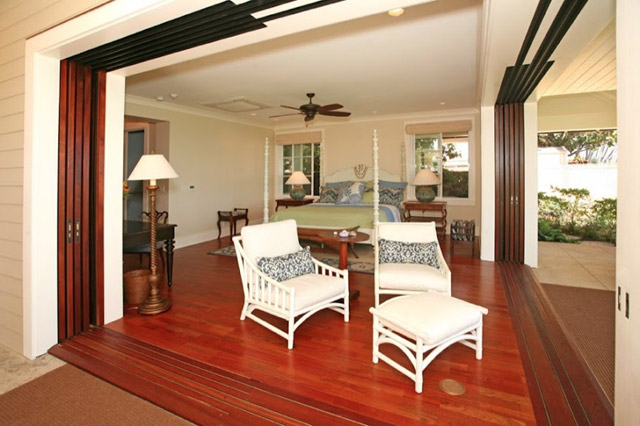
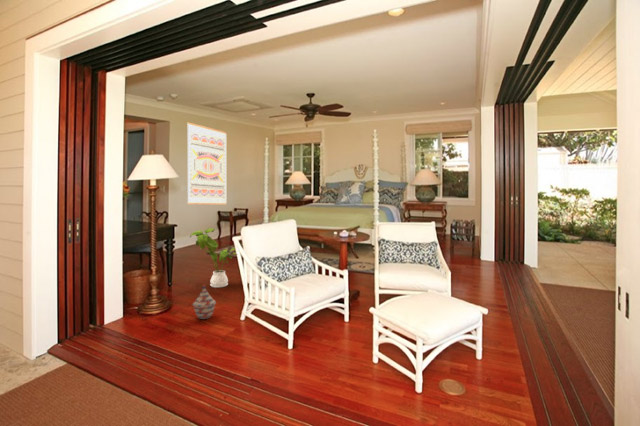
+ wall art [186,121,228,206]
+ woven basket [192,284,217,320]
+ house plant [189,227,237,289]
